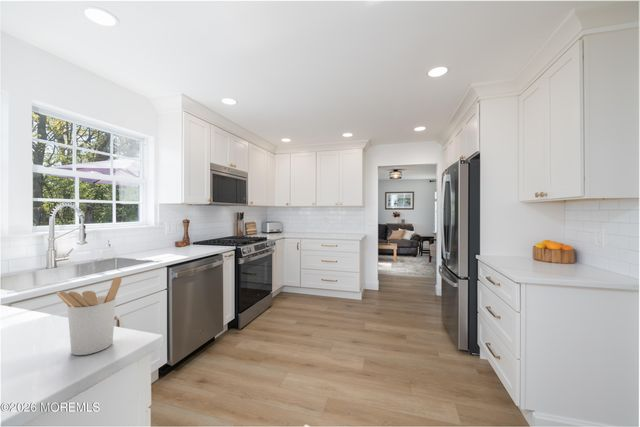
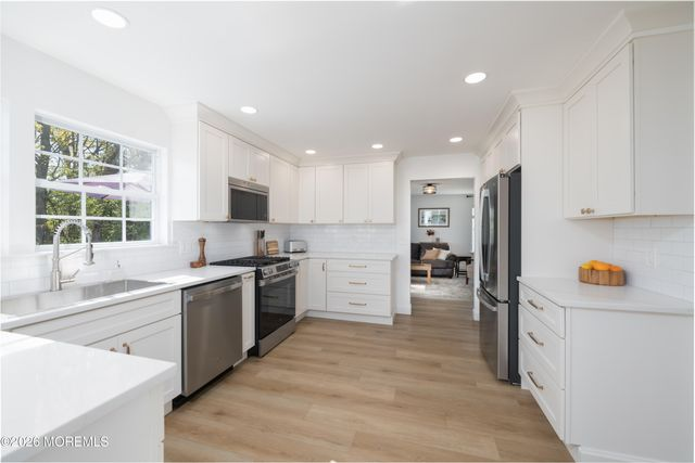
- utensil holder [55,276,123,356]
